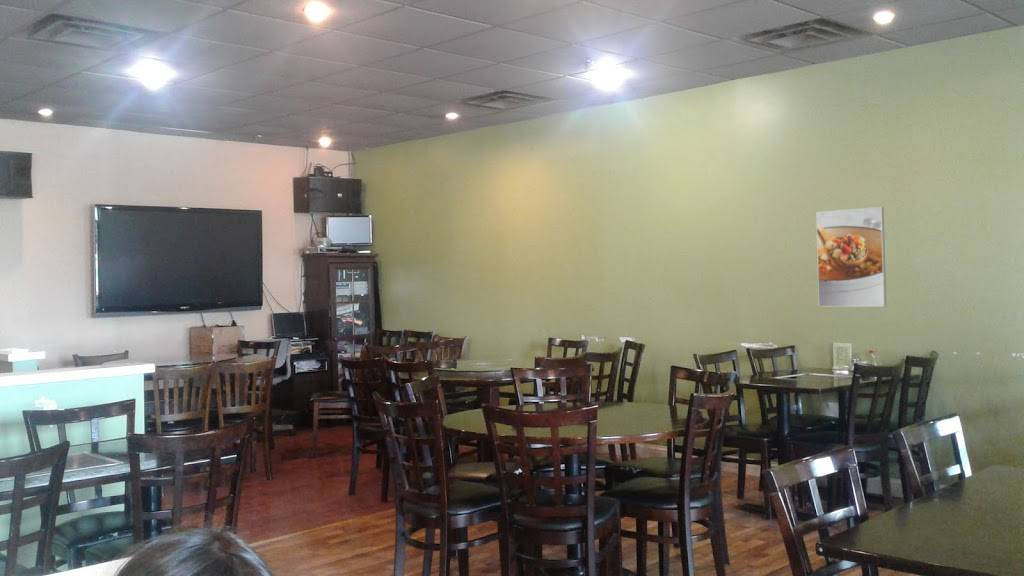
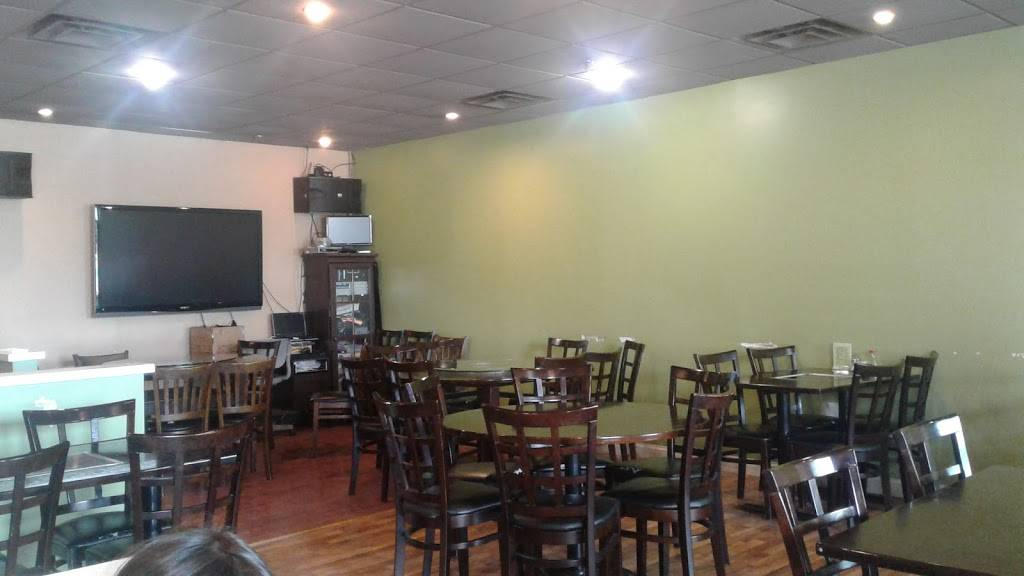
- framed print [815,206,887,308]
